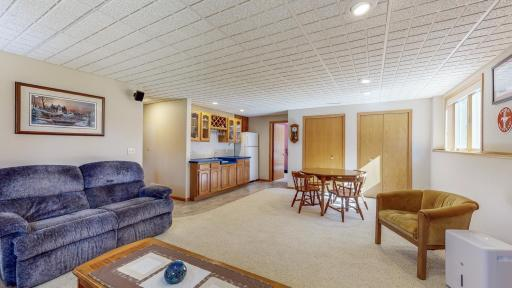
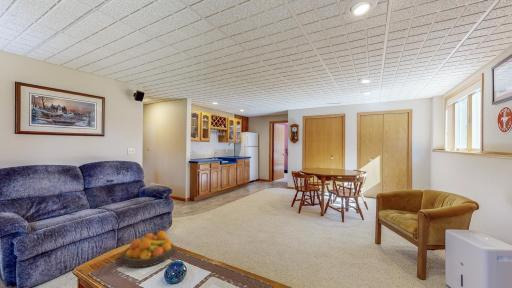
+ fruit bowl [122,230,174,268]
